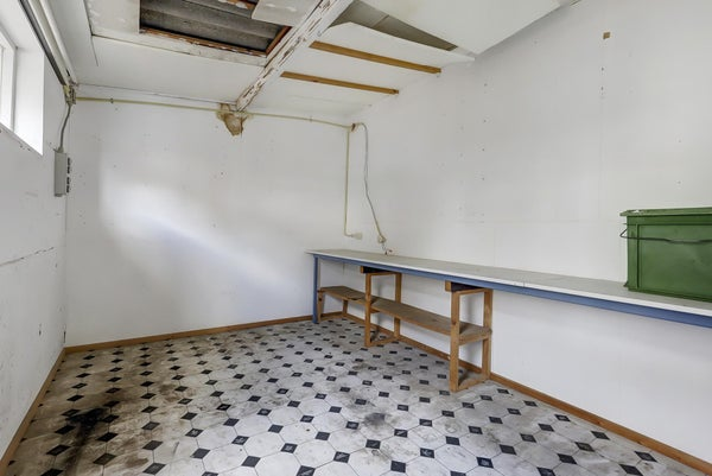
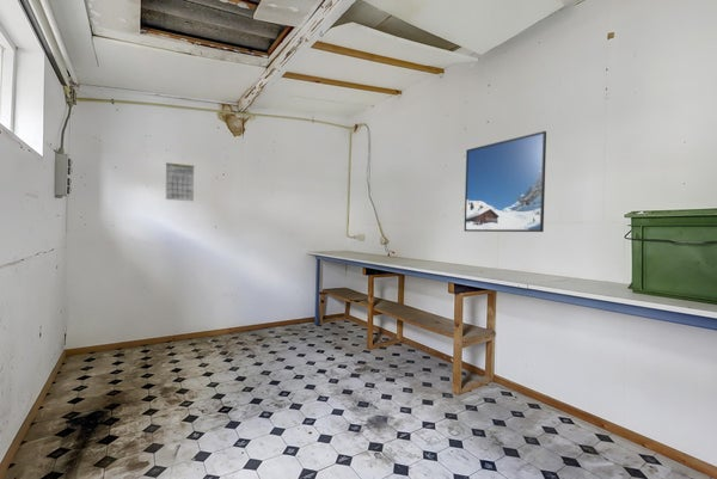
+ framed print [464,130,547,233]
+ calendar [165,156,196,202]
